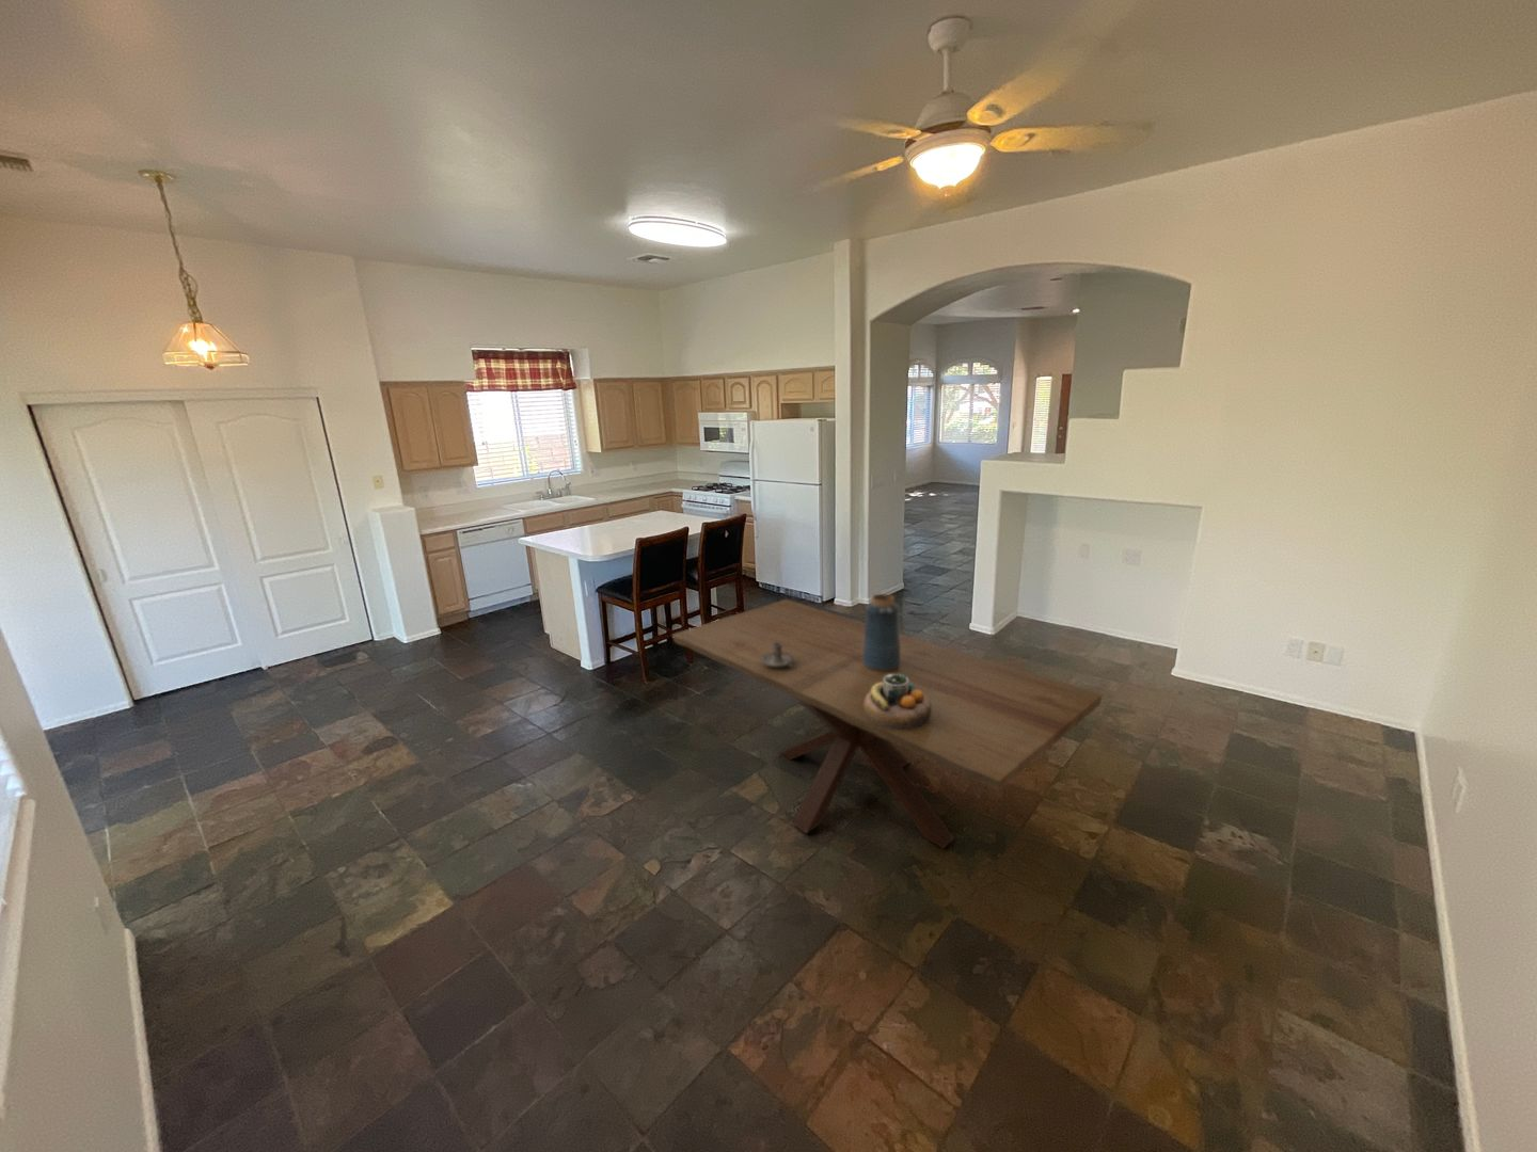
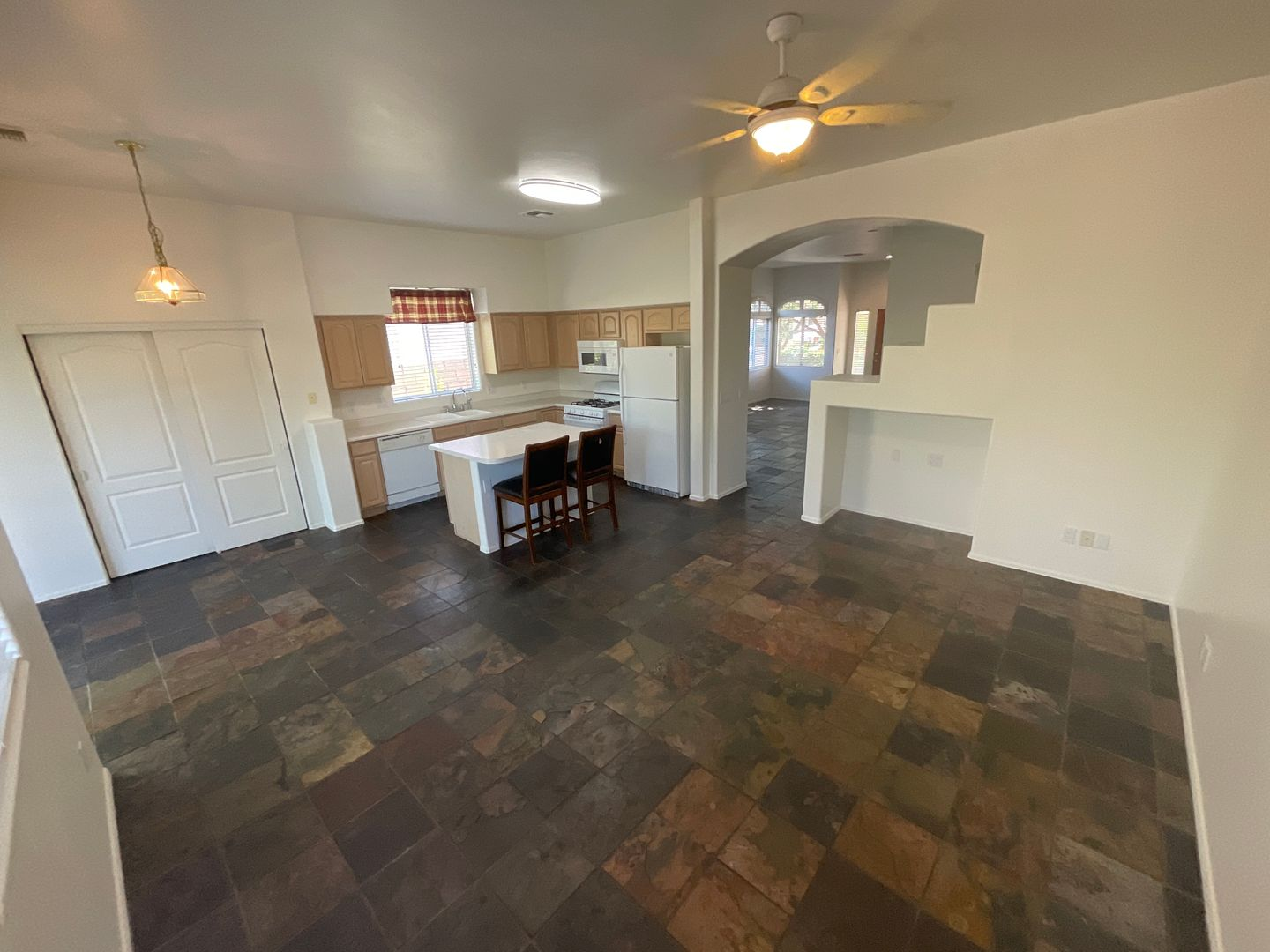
- vase [863,593,900,670]
- dining table [672,599,1104,851]
- decorative bowl [863,673,932,730]
- candle holder [762,643,794,668]
